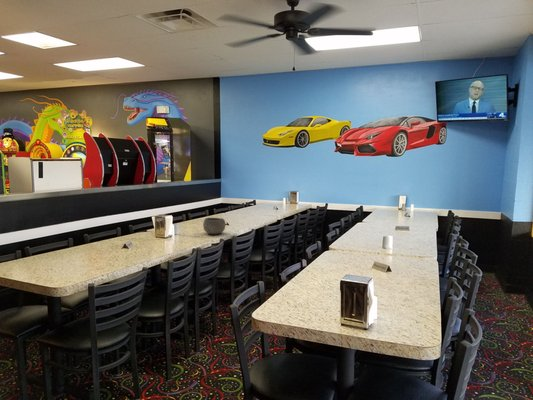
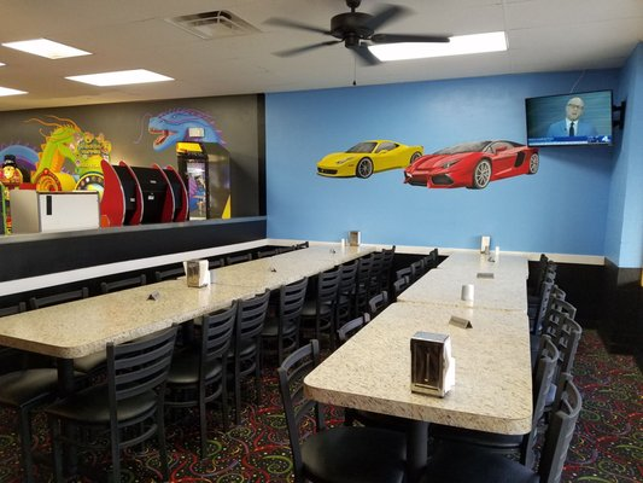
- bowl [202,217,226,235]
